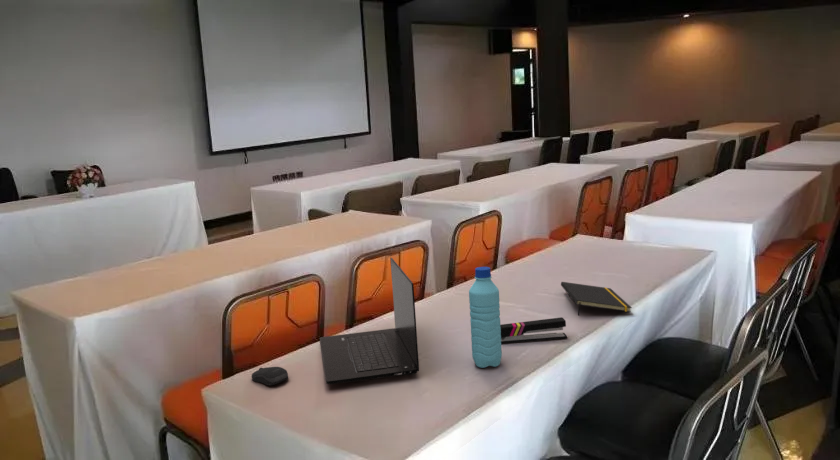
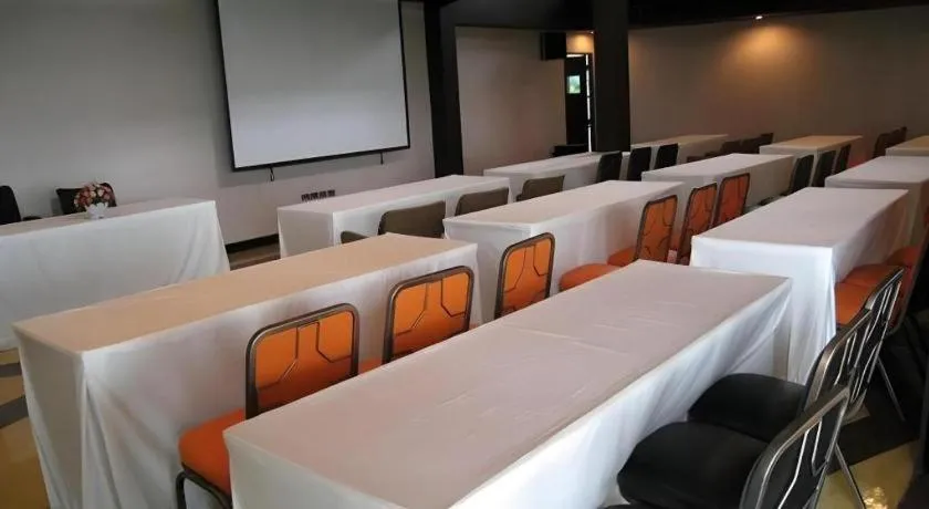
- stapler [500,317,568,344]
- computer mouse [251,366,289,386]
- laptop [319,257,420,385]
- notepad [560,281,633,317]
- water bottle [468,266,503,369]
